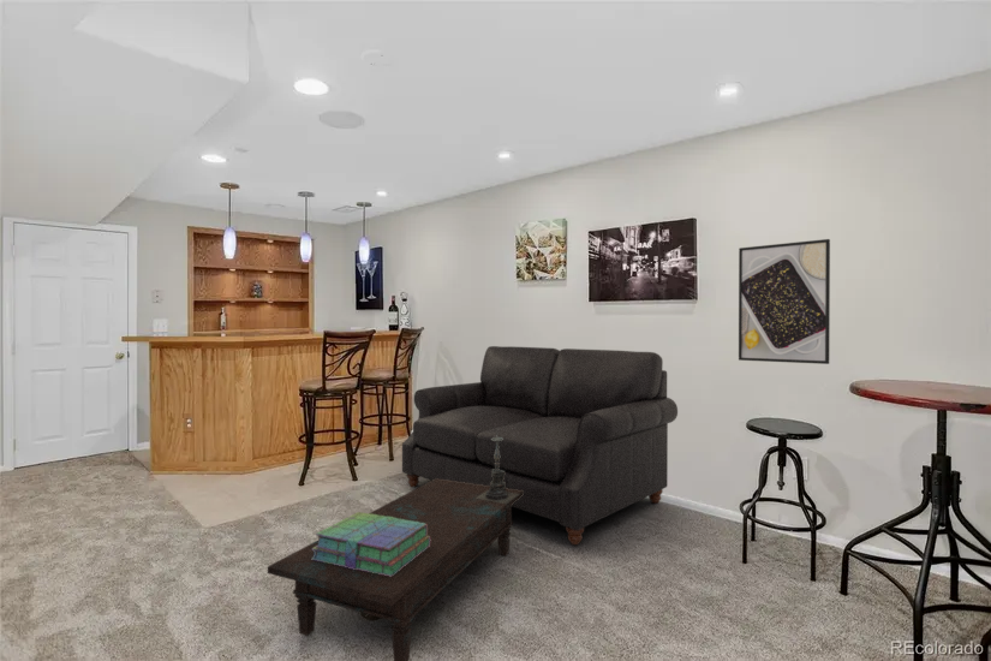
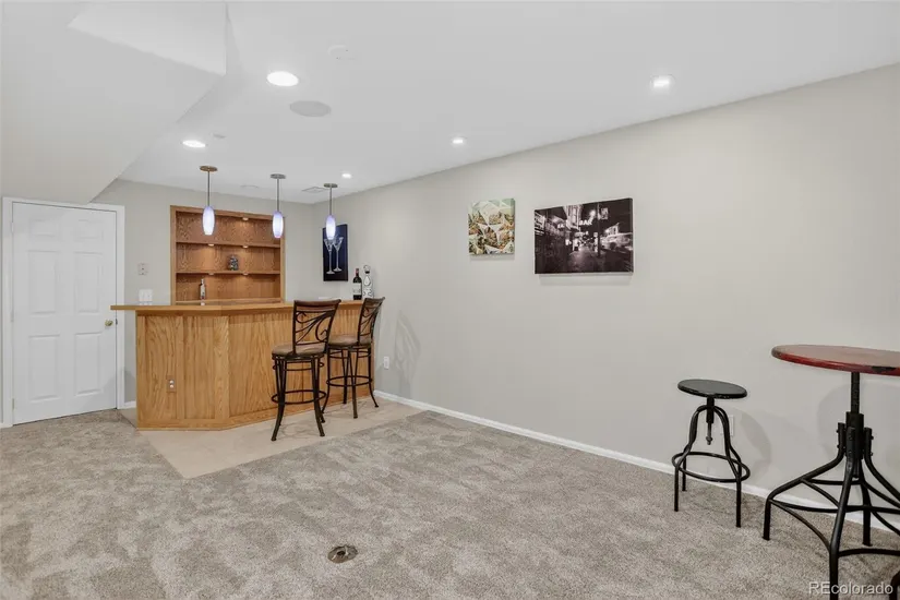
- candle holder [476,435,520,504]
- coffee table [267,478,524,661]
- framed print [738,238,831,365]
- stack of books [311,511,431,577]
- sofa [401,345,679,546]
